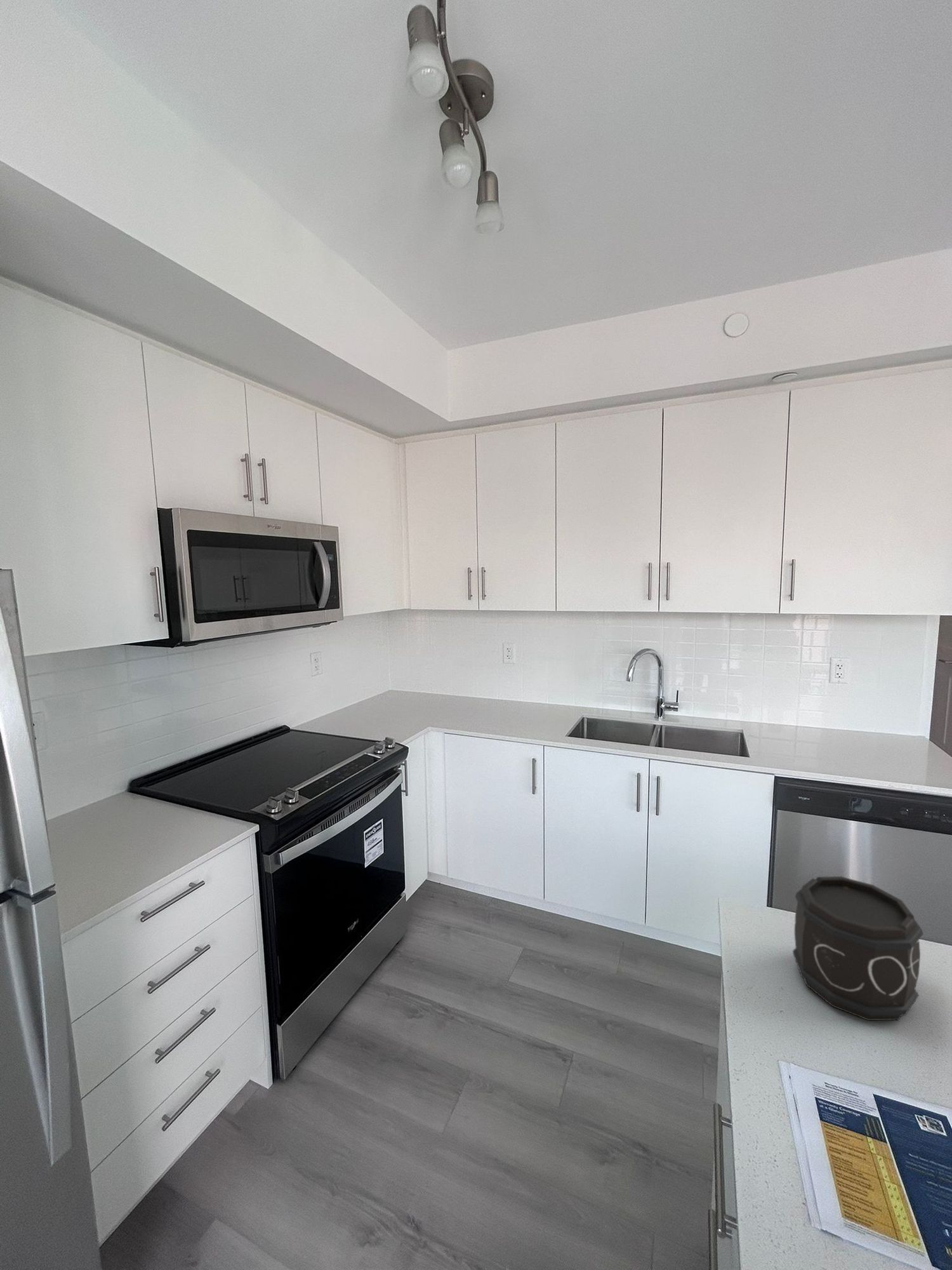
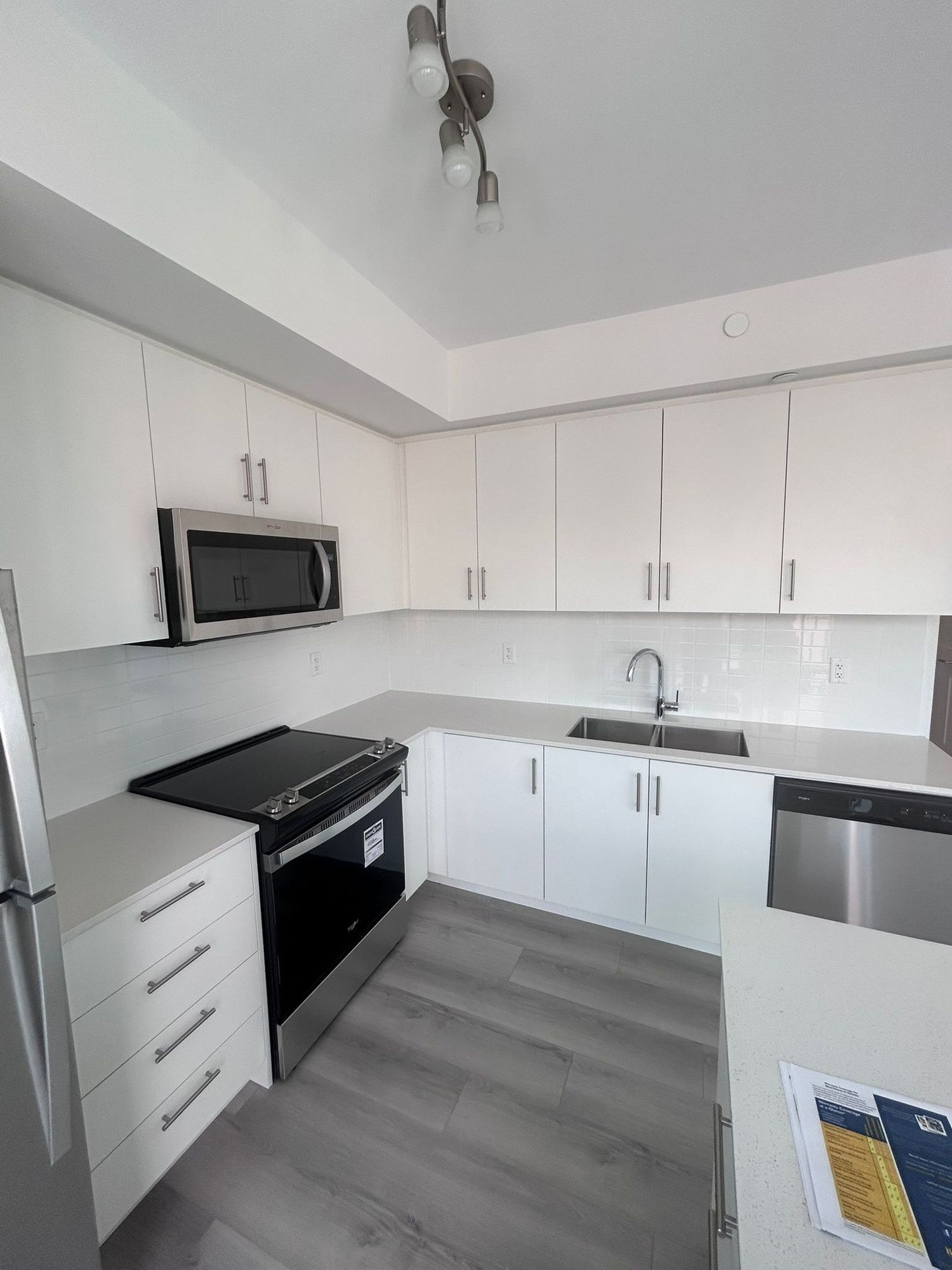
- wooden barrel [792,876,924,1021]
